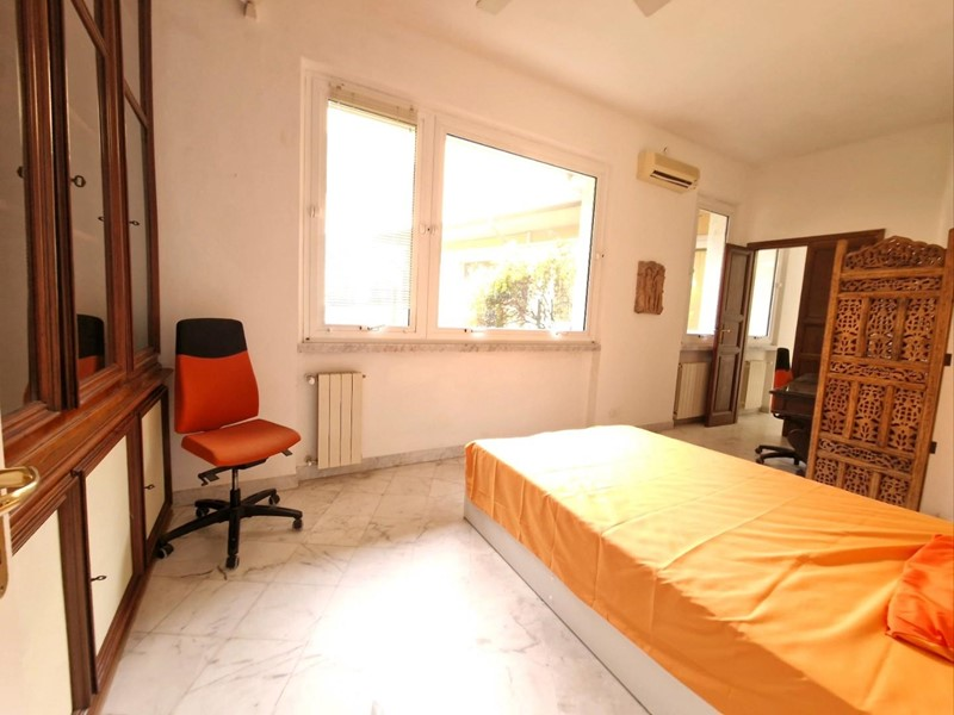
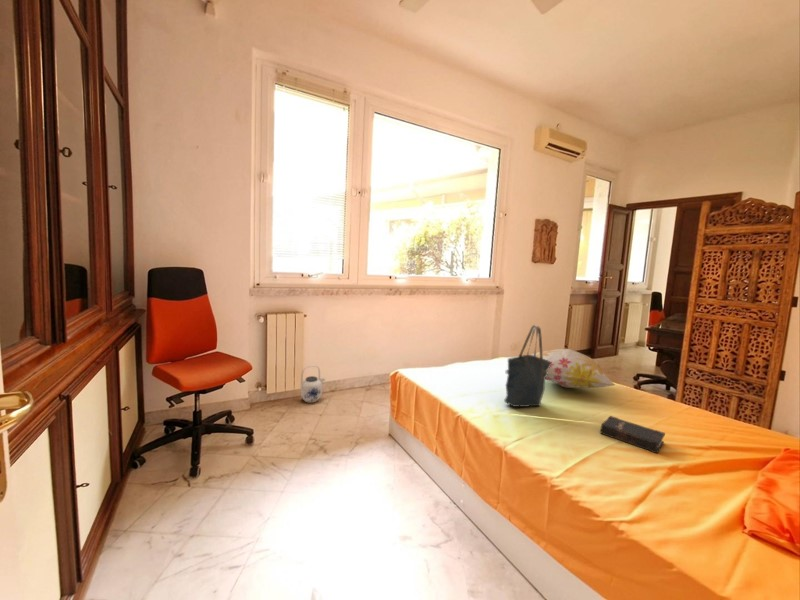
+ teapot [299,365,326,404]
+ tote bag [503,324,552,408]
+ decorative pillow [530,348,616,389]
+ hardback book [599,415,666,455]
